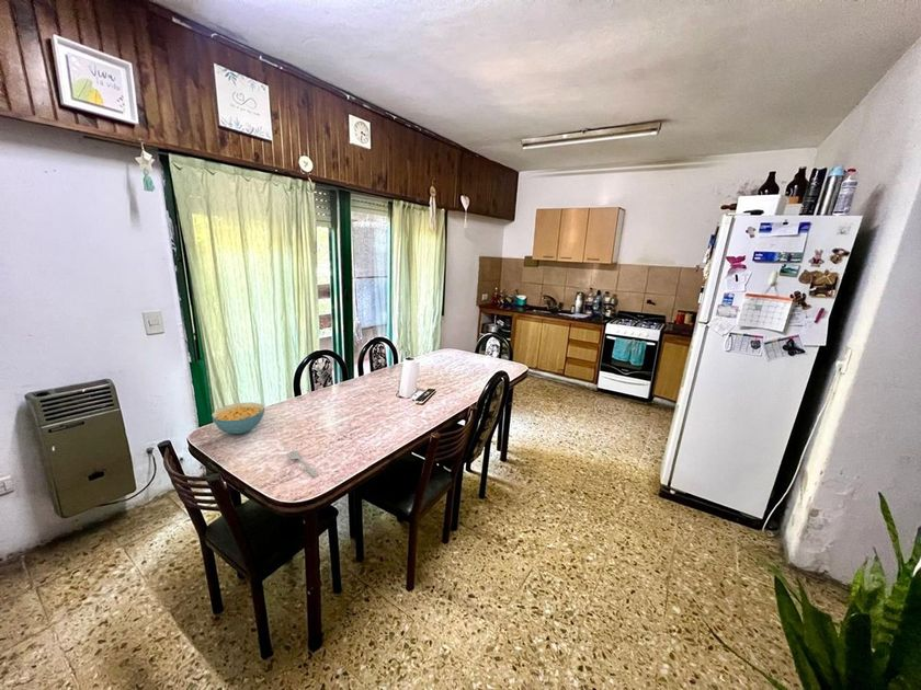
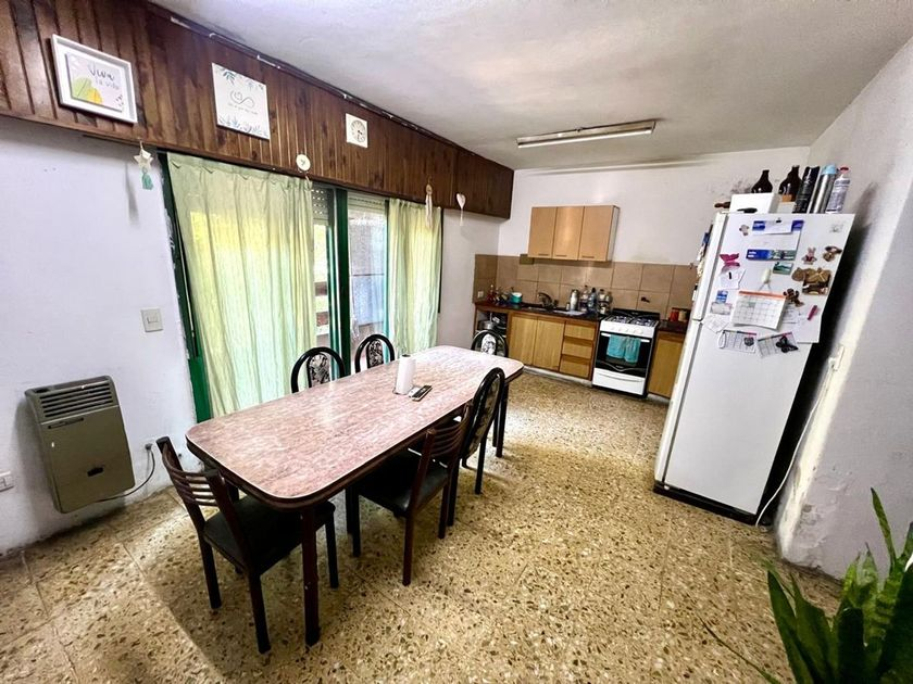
- cereal bowl [211,401,265,435]
- spoon [287,450,319,478]
